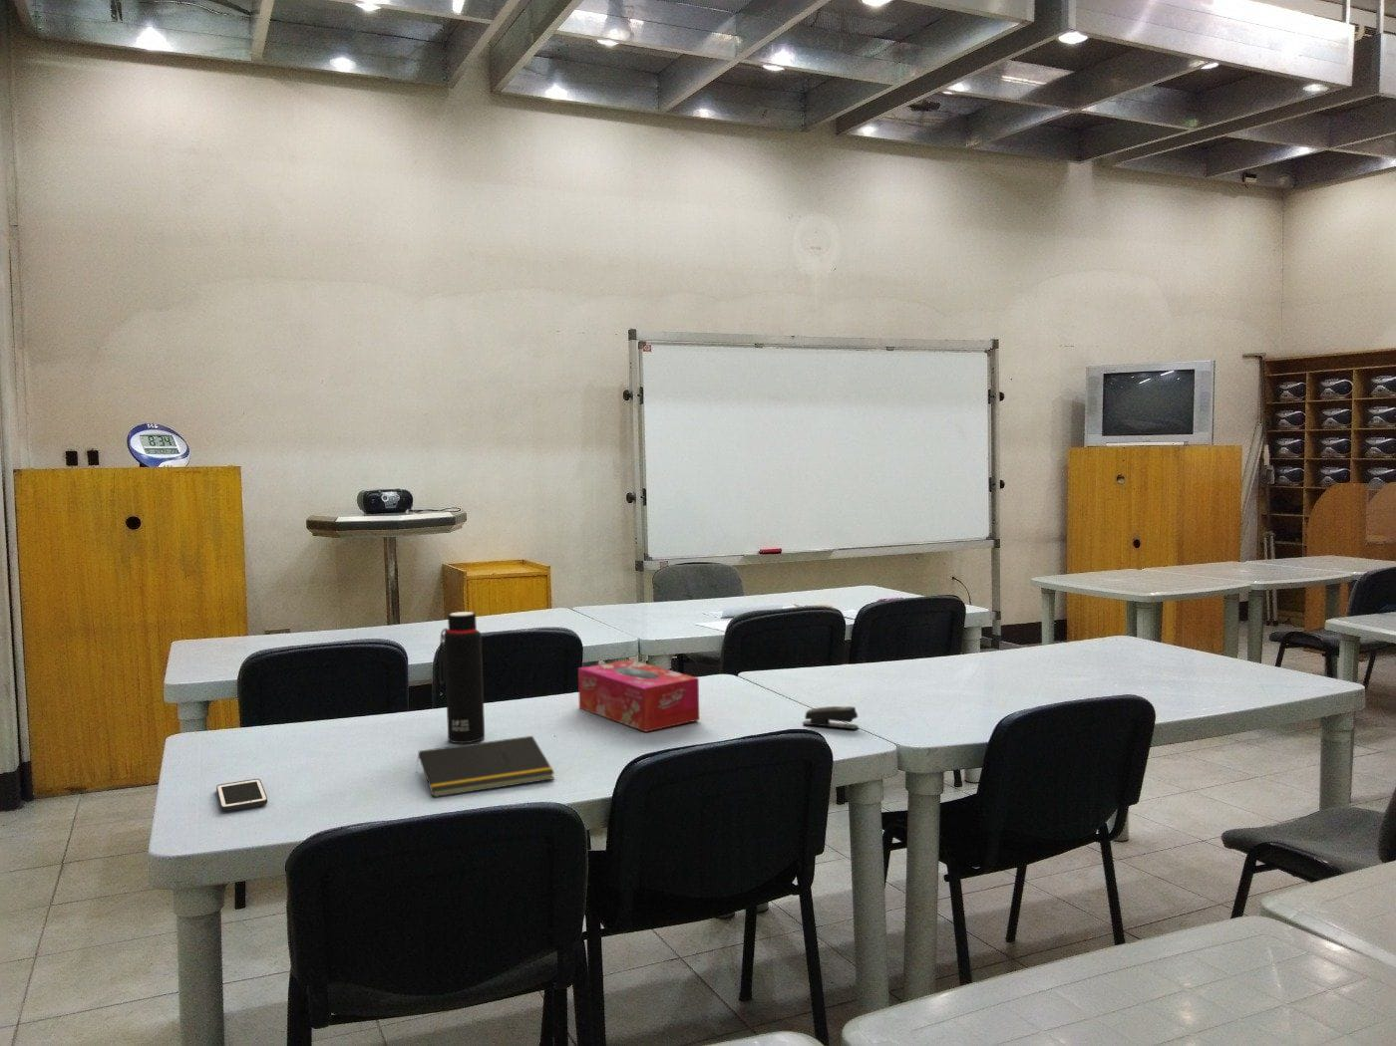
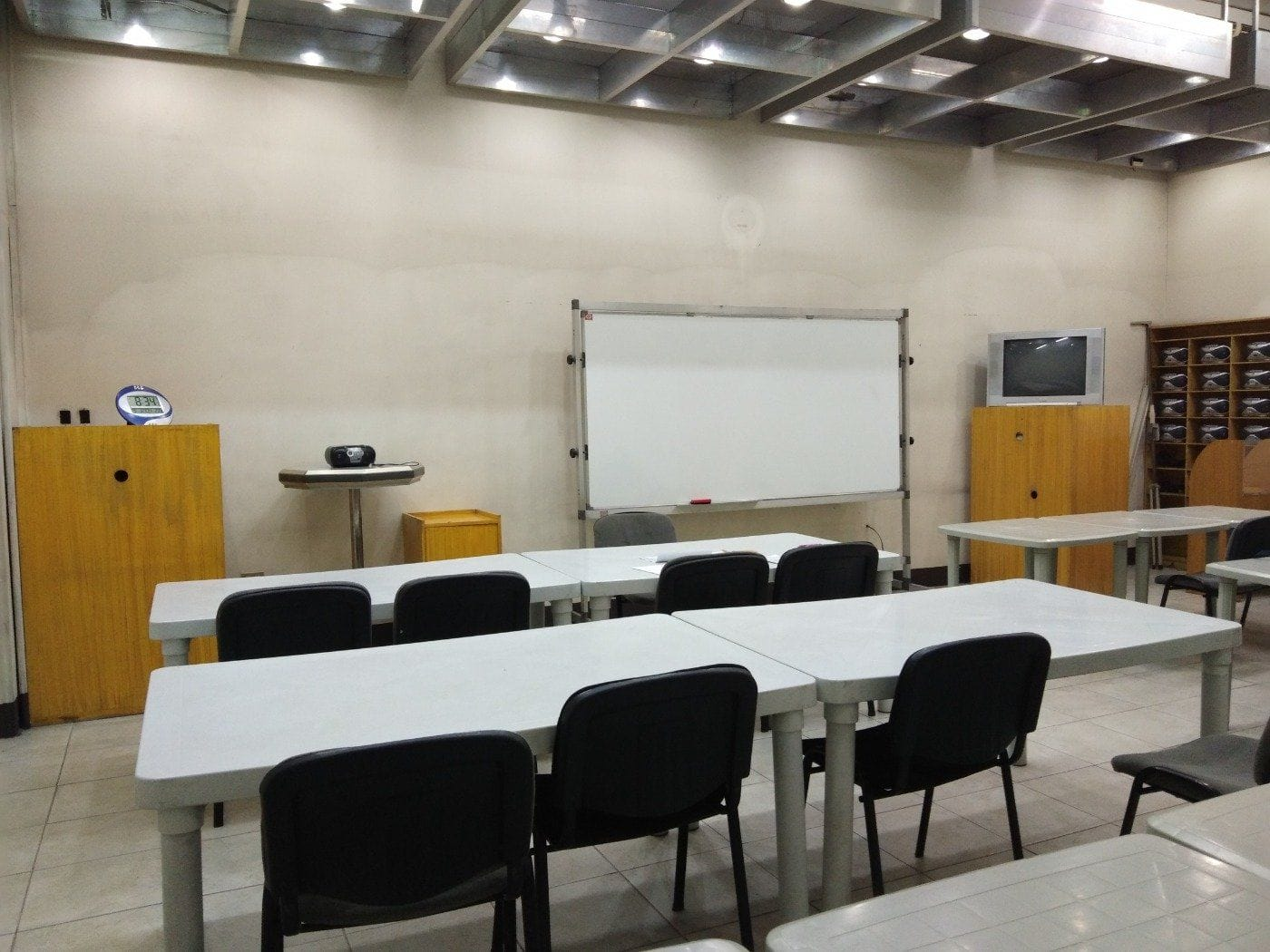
- water bottle [437,611,486,744]
- notepad [414,735,555,798]
- cell phone [215,778,268,812]
- stapler [801,705,860,731]
- tissue box [577,658,700,733]
